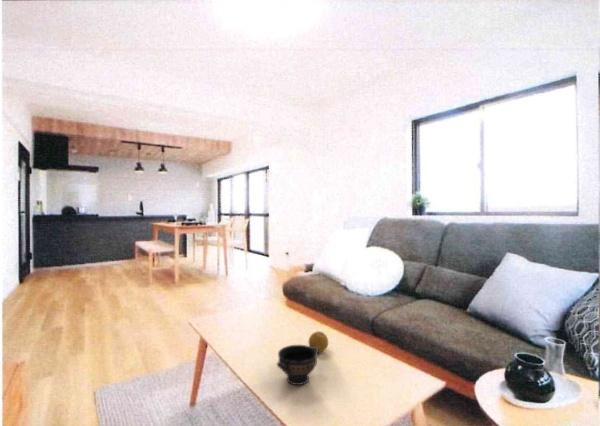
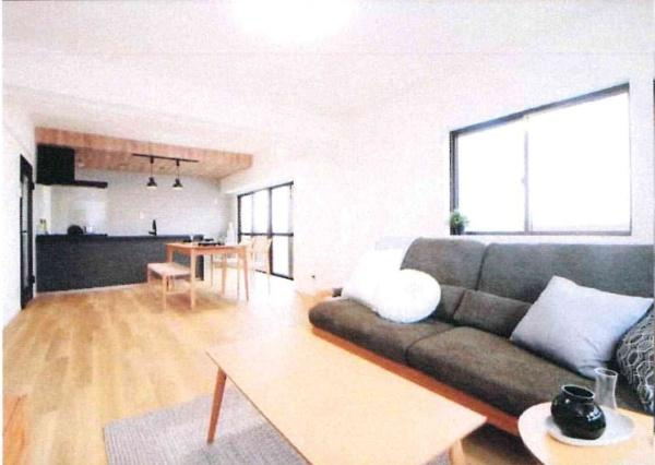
- bowl [276,344,319,386]
- fruit [308,330,329,353]
